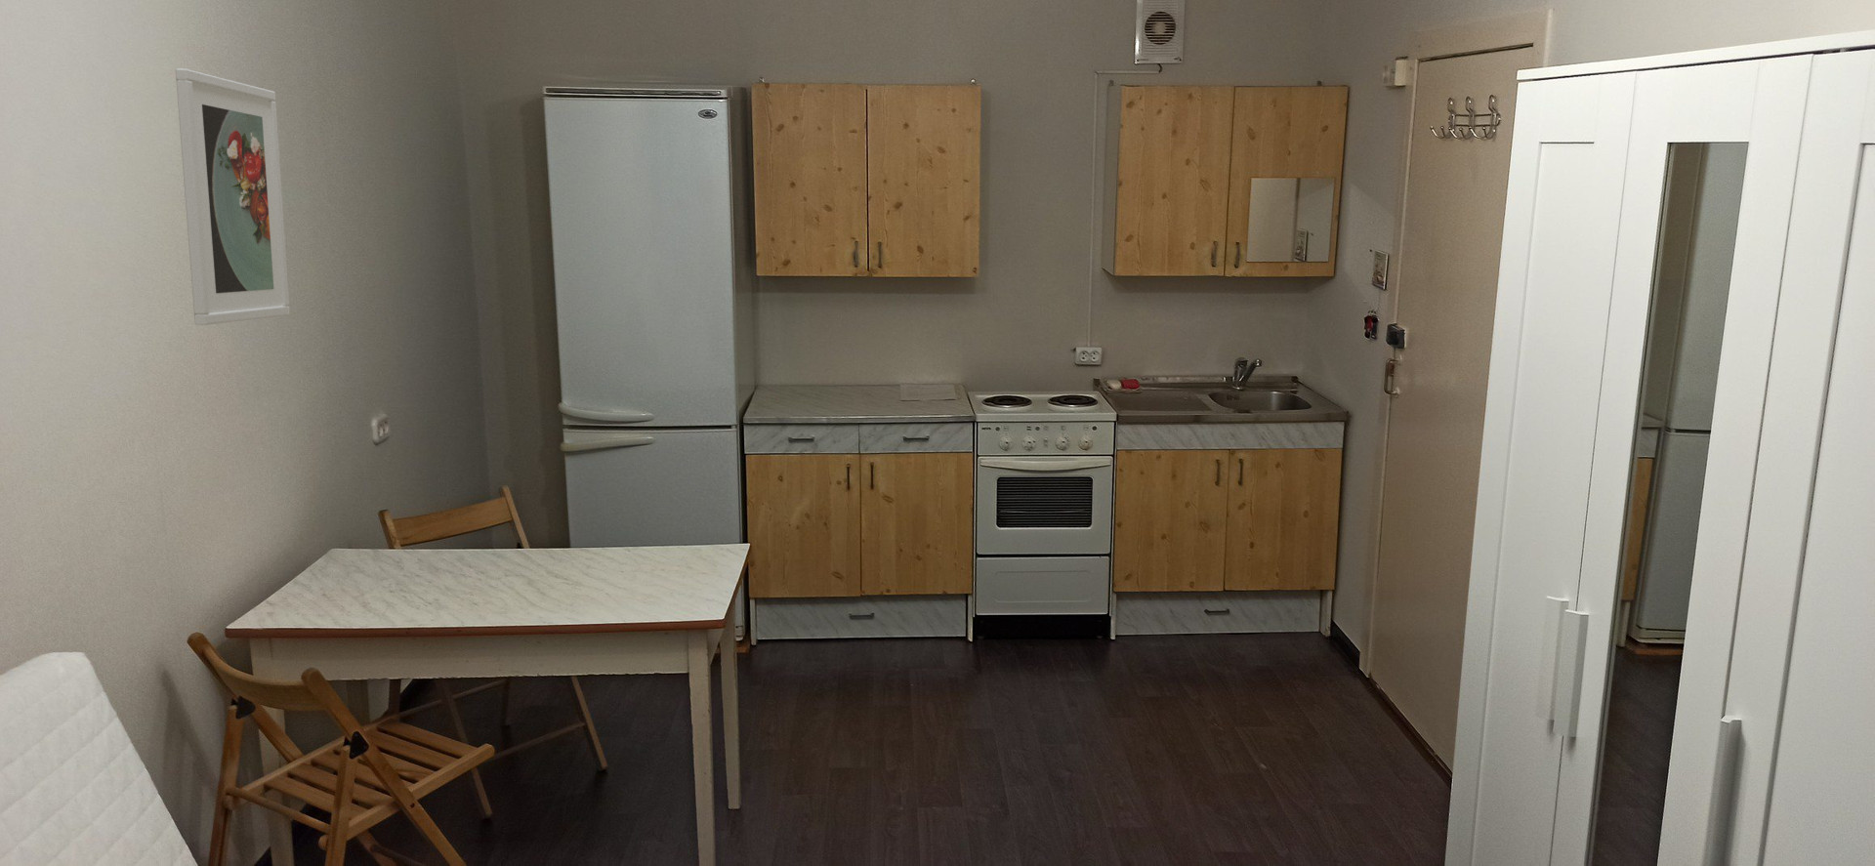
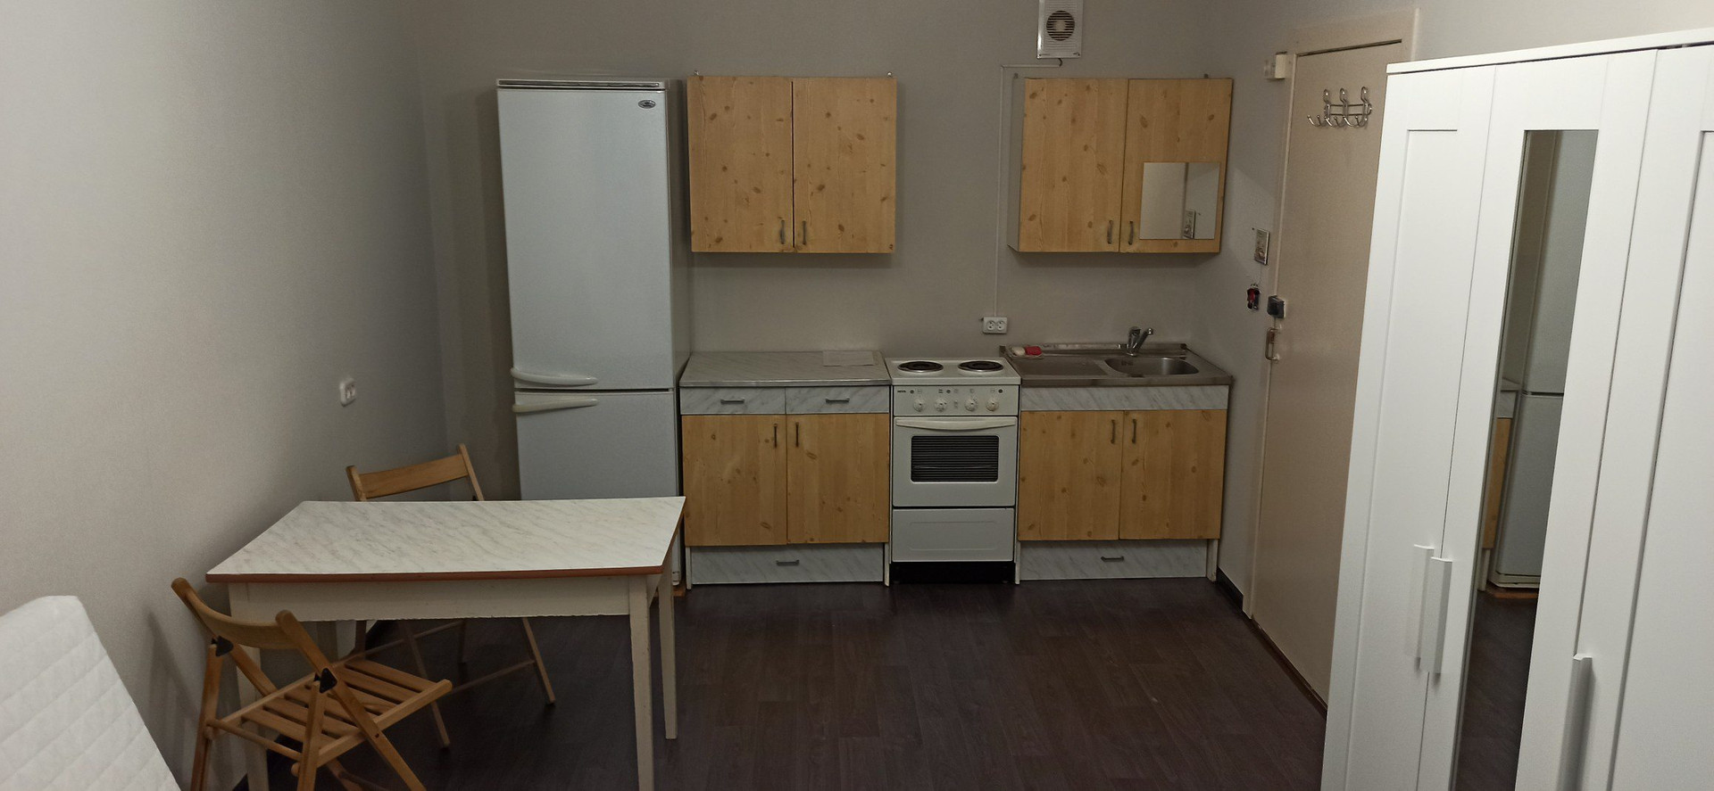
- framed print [175,67,291,327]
